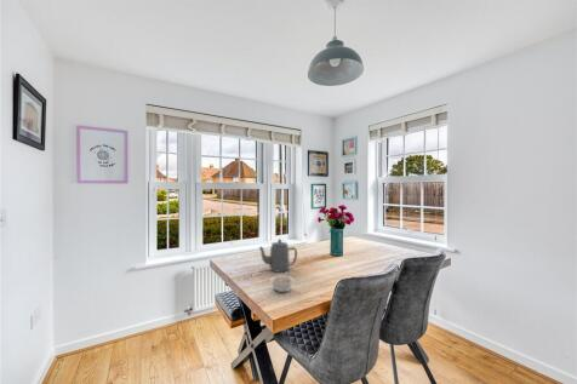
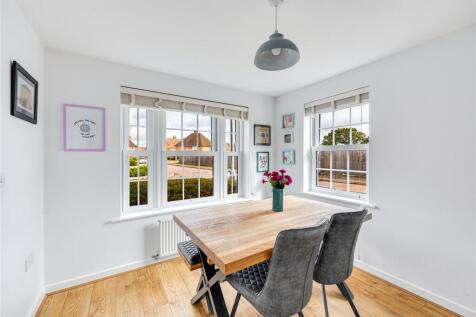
- teapot [258,237,298,274]
- legume [269,271,296,293]
